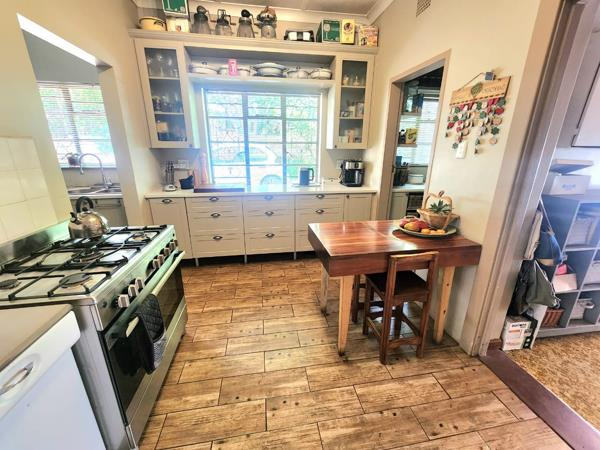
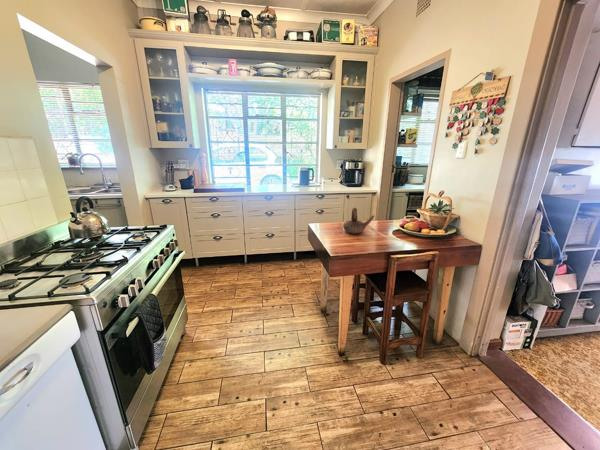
+ teapot [342,207,375,235]
